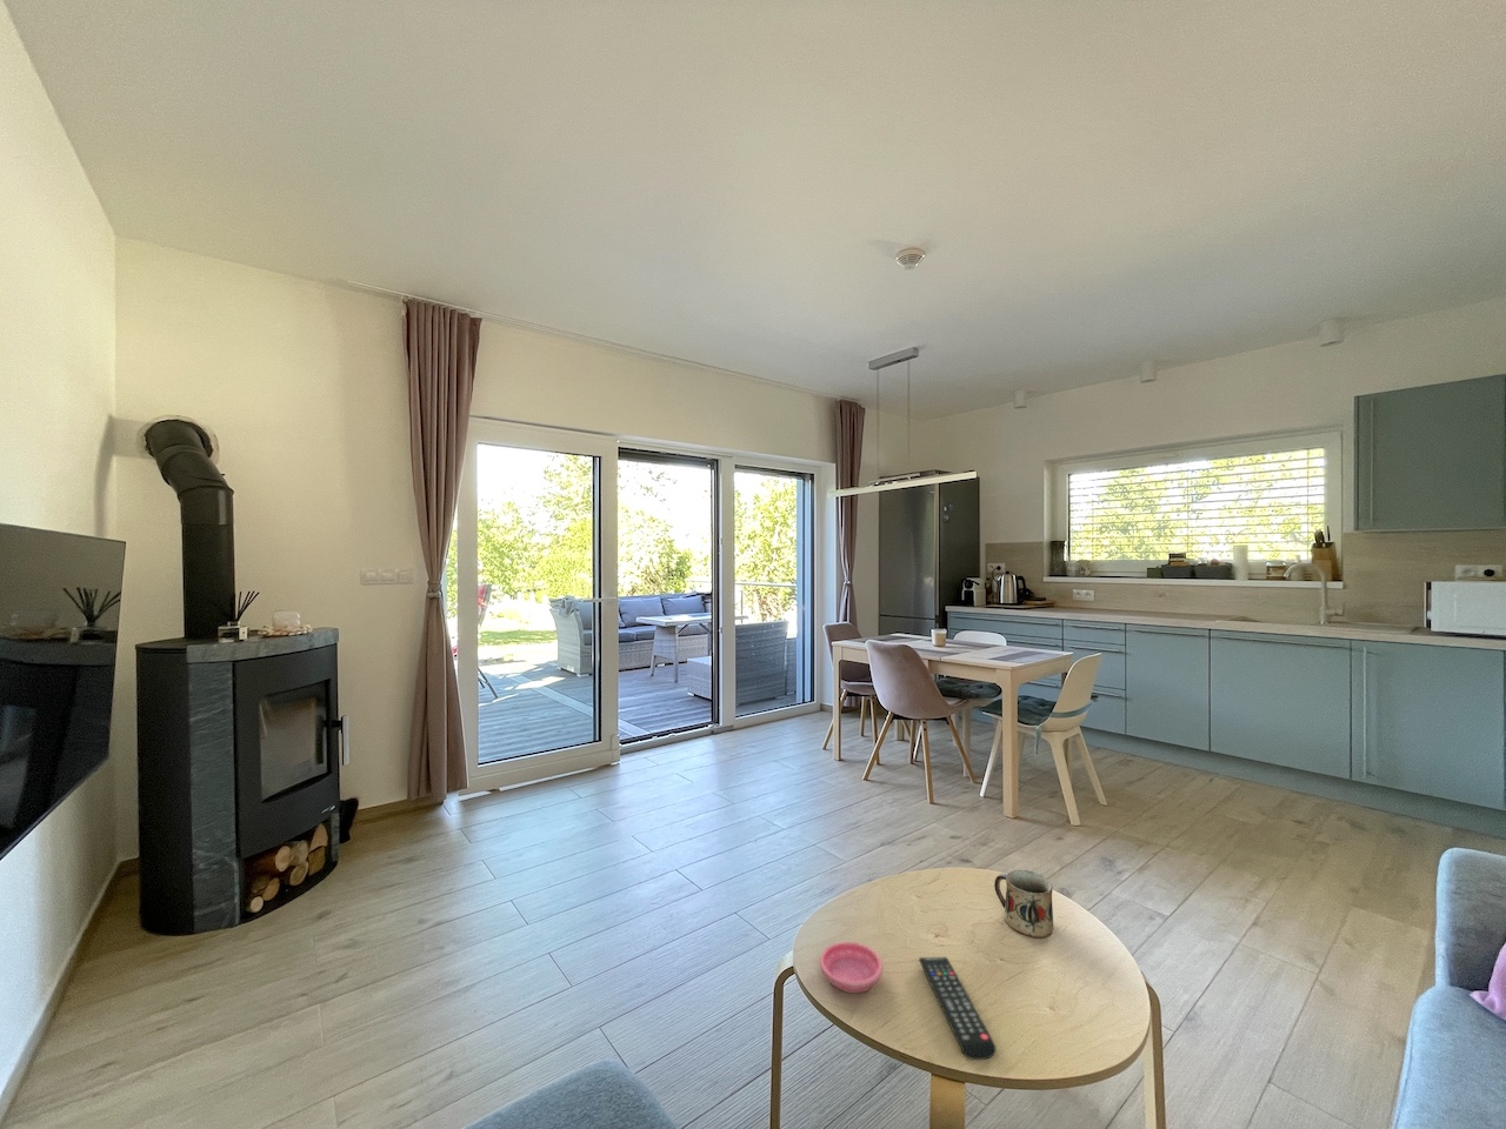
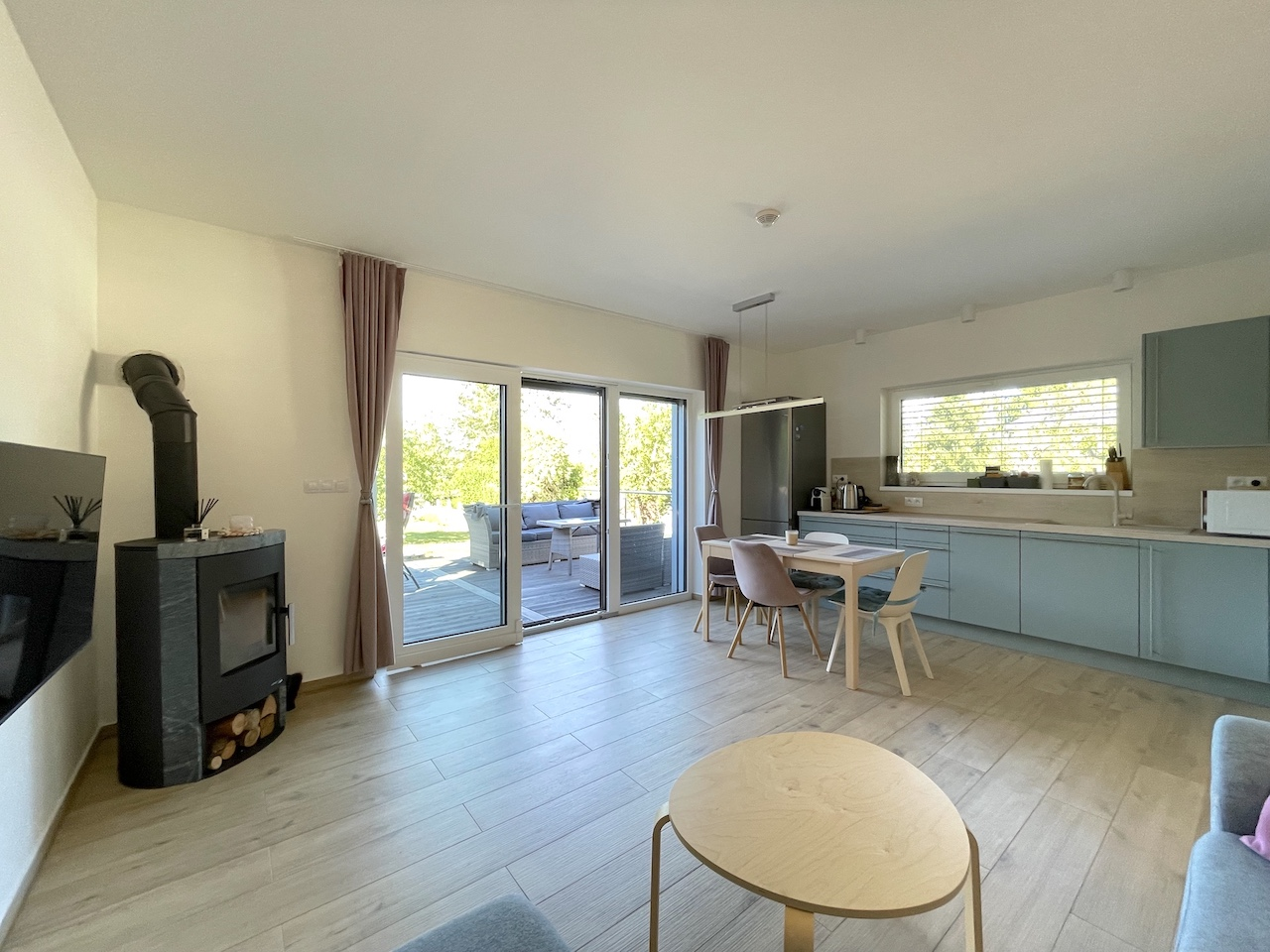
- remote control [918,956,997,1060]
- mug [993,869,1054,939]
- saucer [819,940,883,994]
